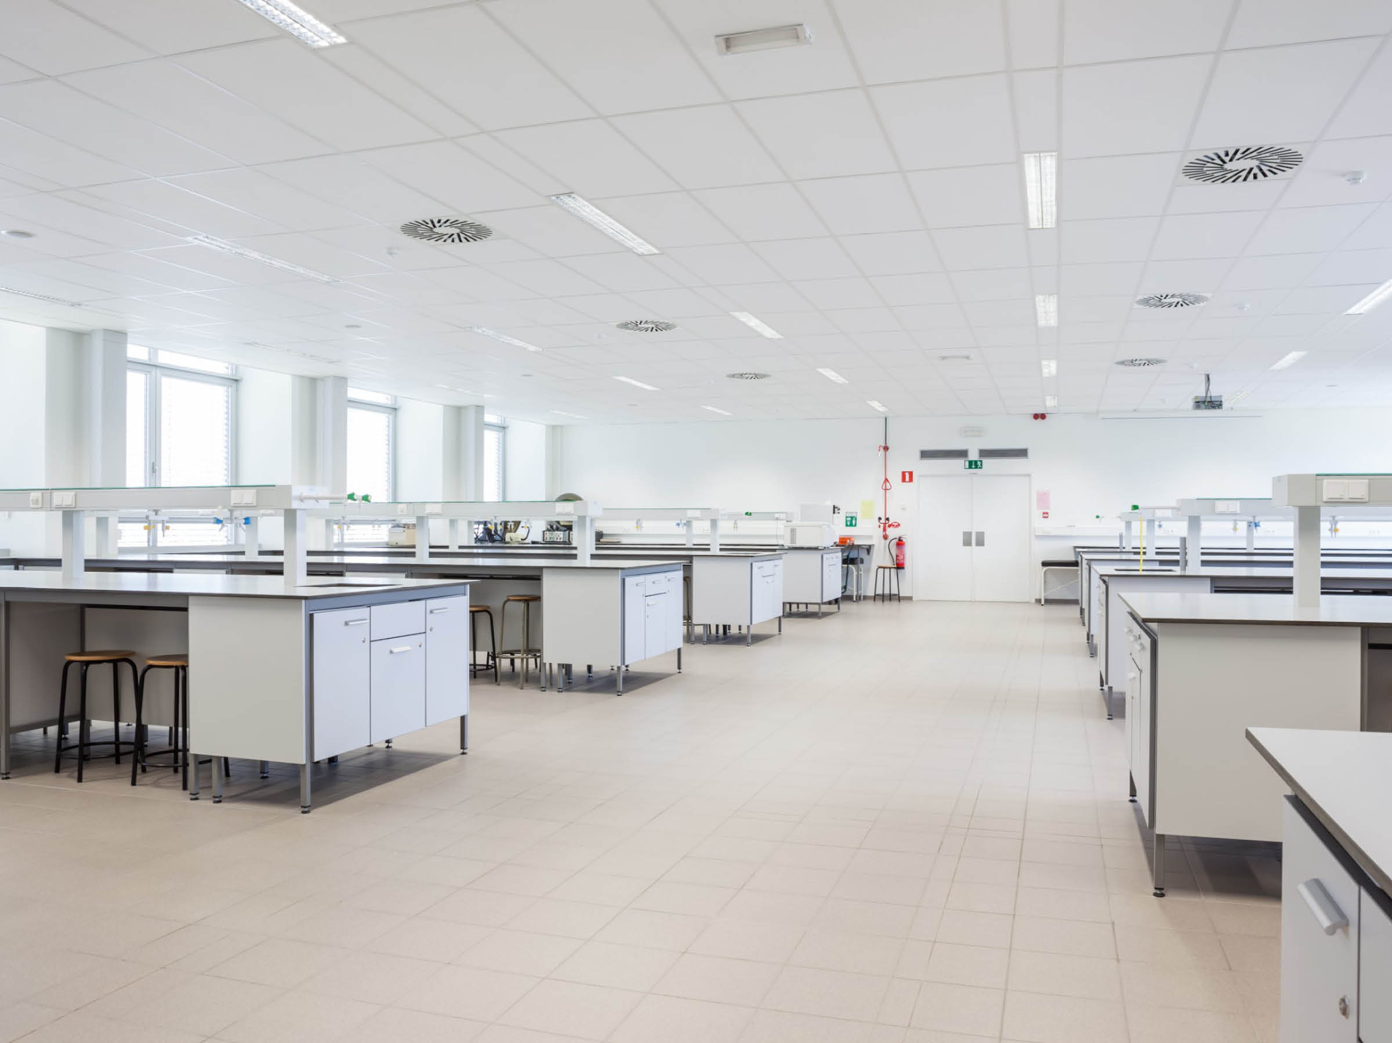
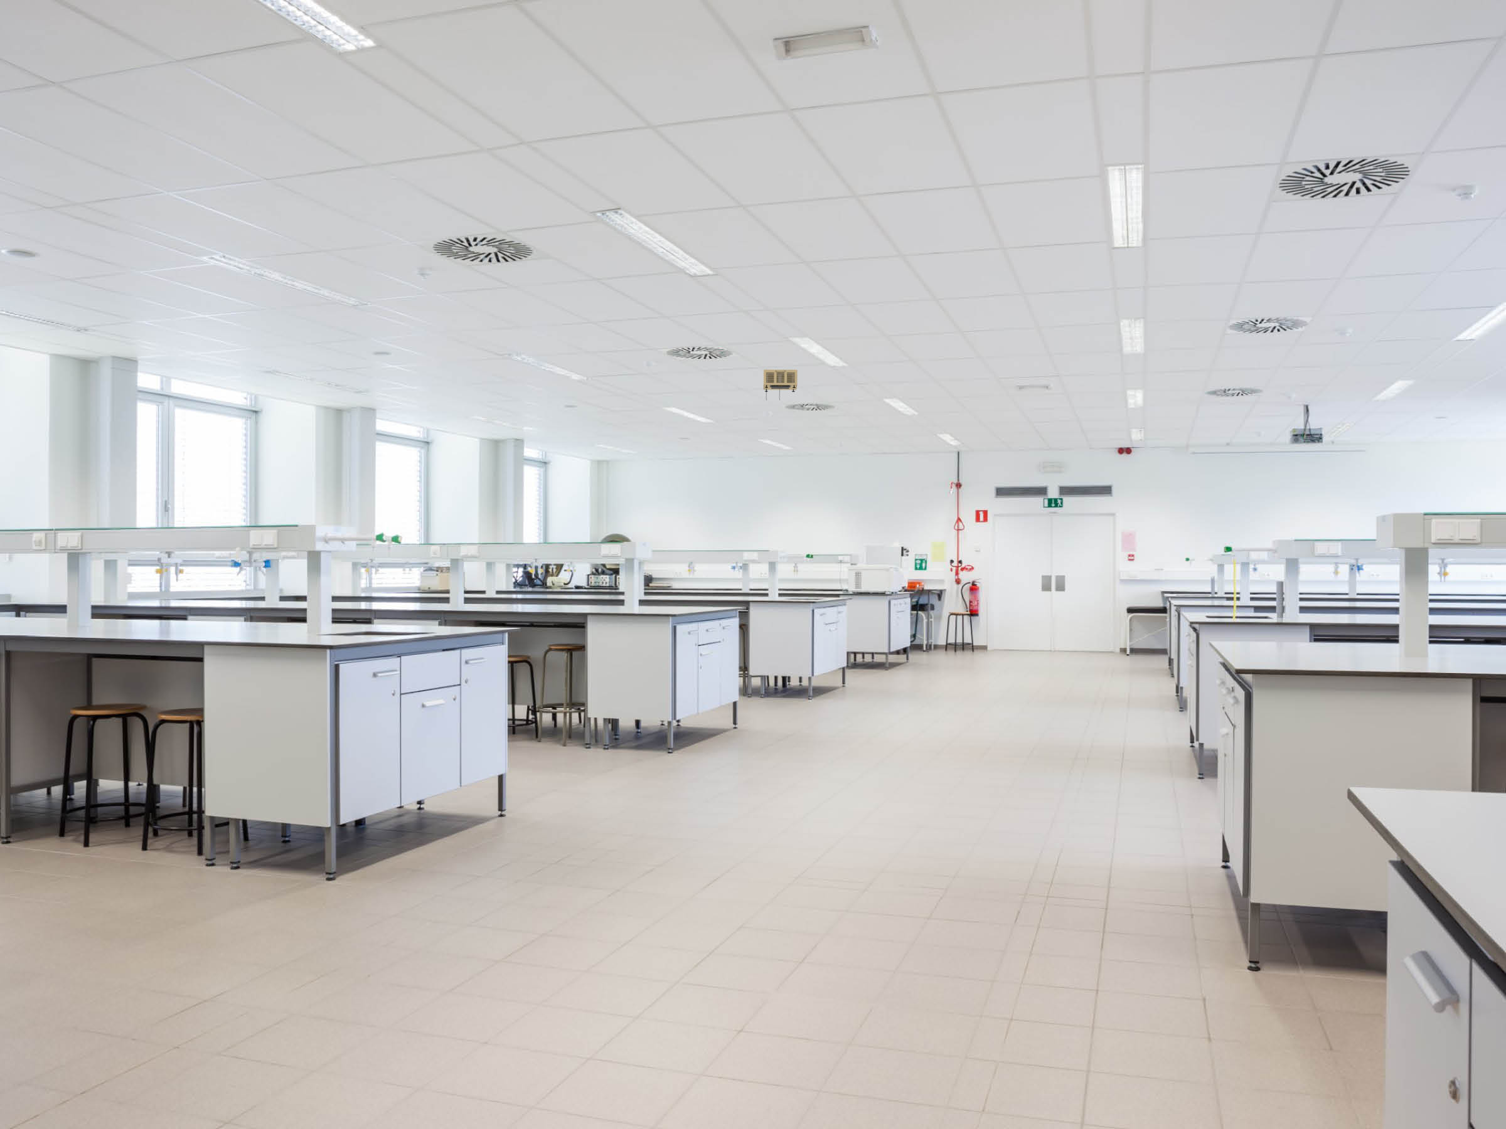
+ projector [762,369,798,401]
